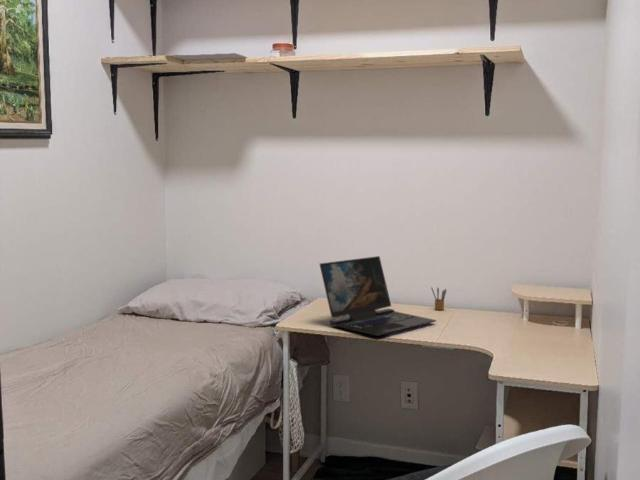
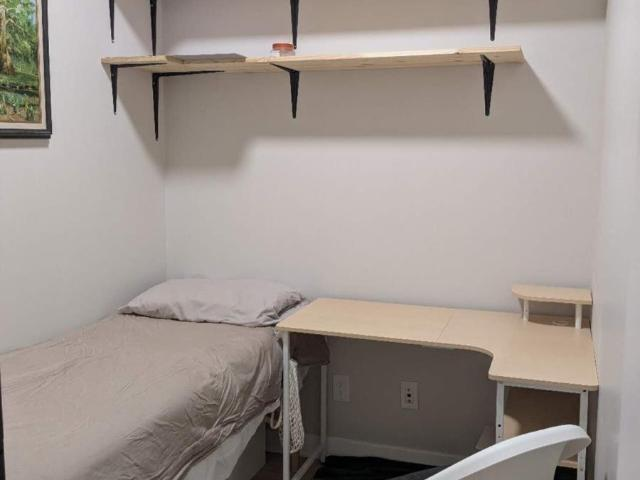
- pencil box [430,286,448,311]
- laptop [319,255,437,337]
